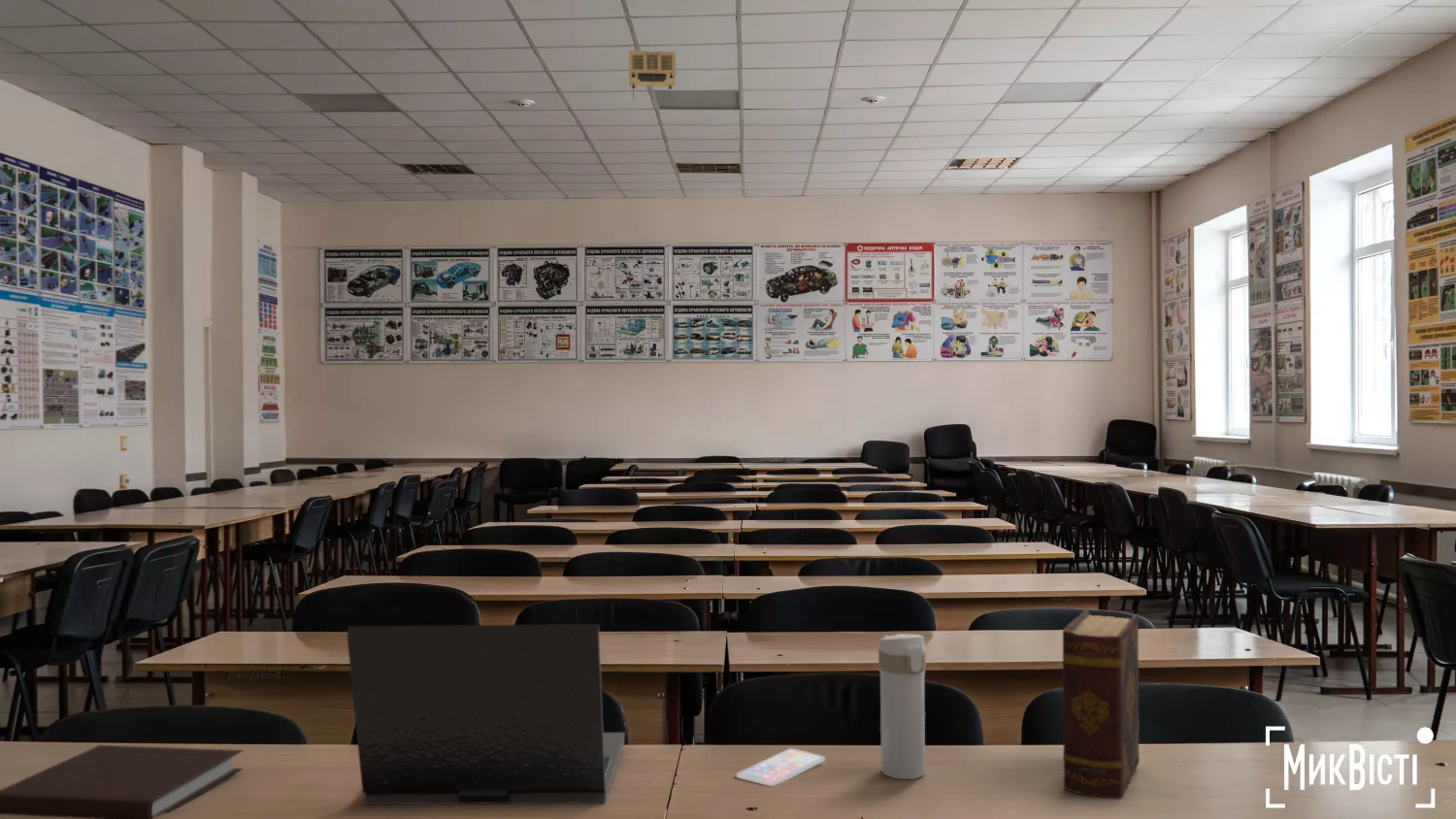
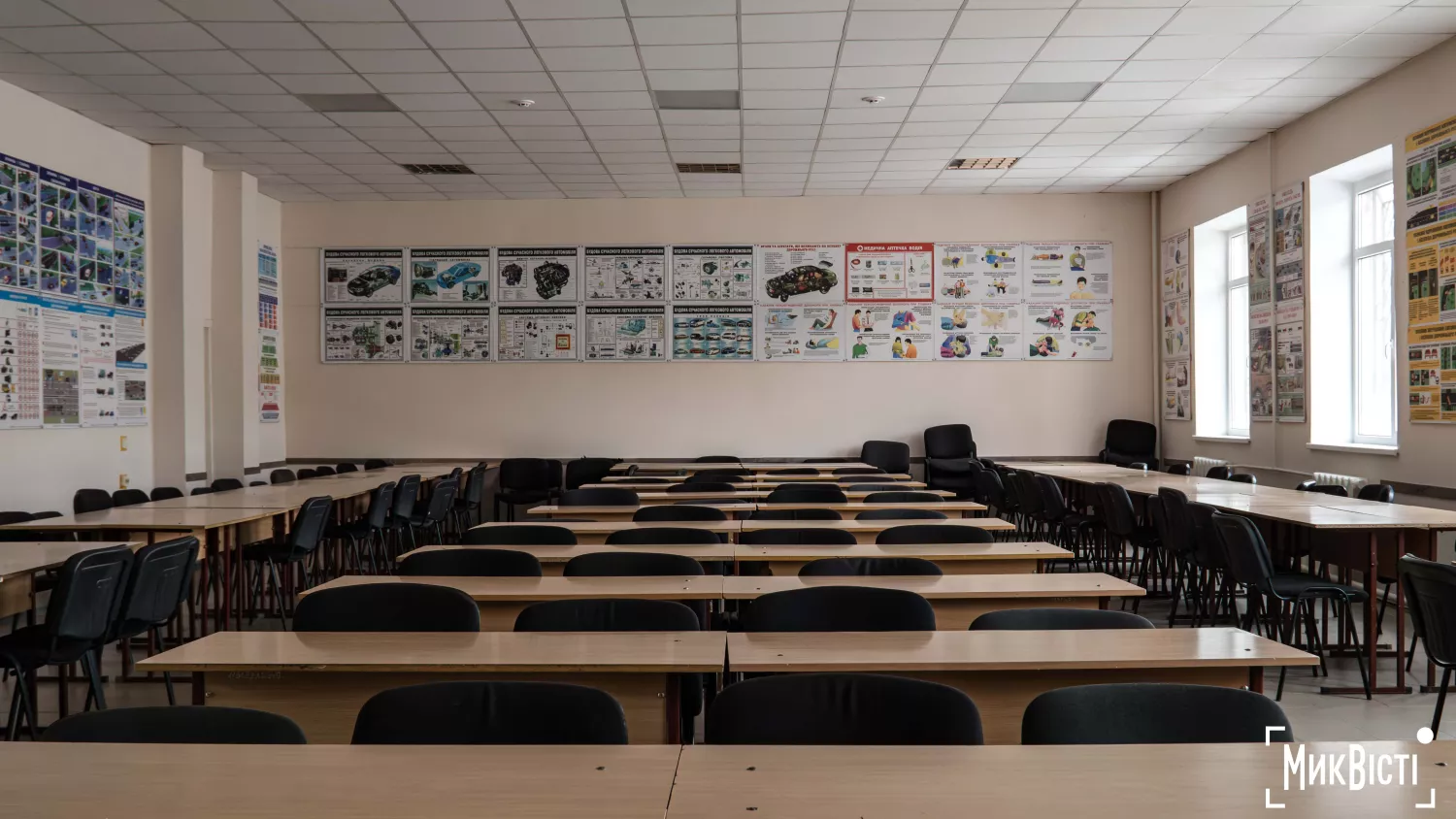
- smartphone [736,747,826,787]
- diary [1062,608,1141,800]
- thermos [877,633,927,780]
- laptop [346,623,625,805]
- notebook [0,744,245,819]
- projector [628,49,677,101]
